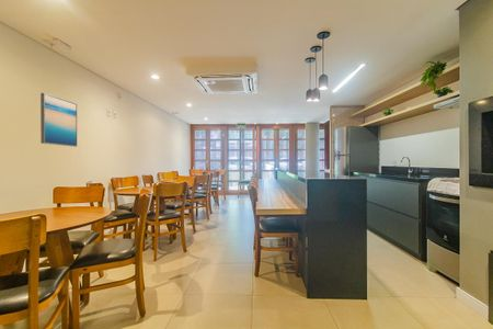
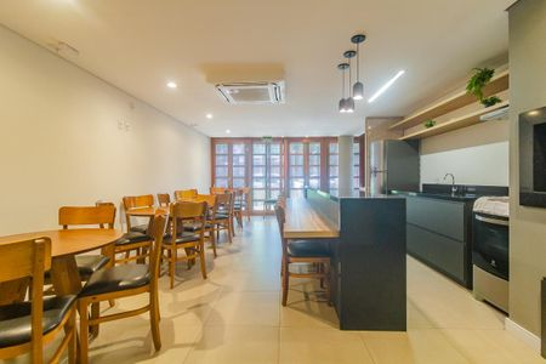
- wall art [39,92,78,148]
